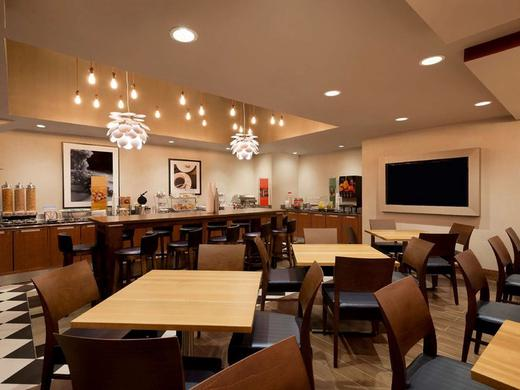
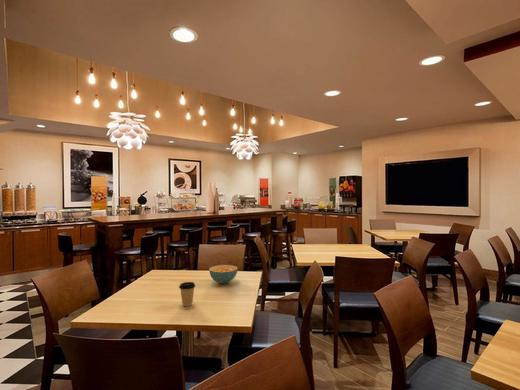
+ coffee cup [178,281,196,307]
+ cereal bowl [208,264,239,285]
